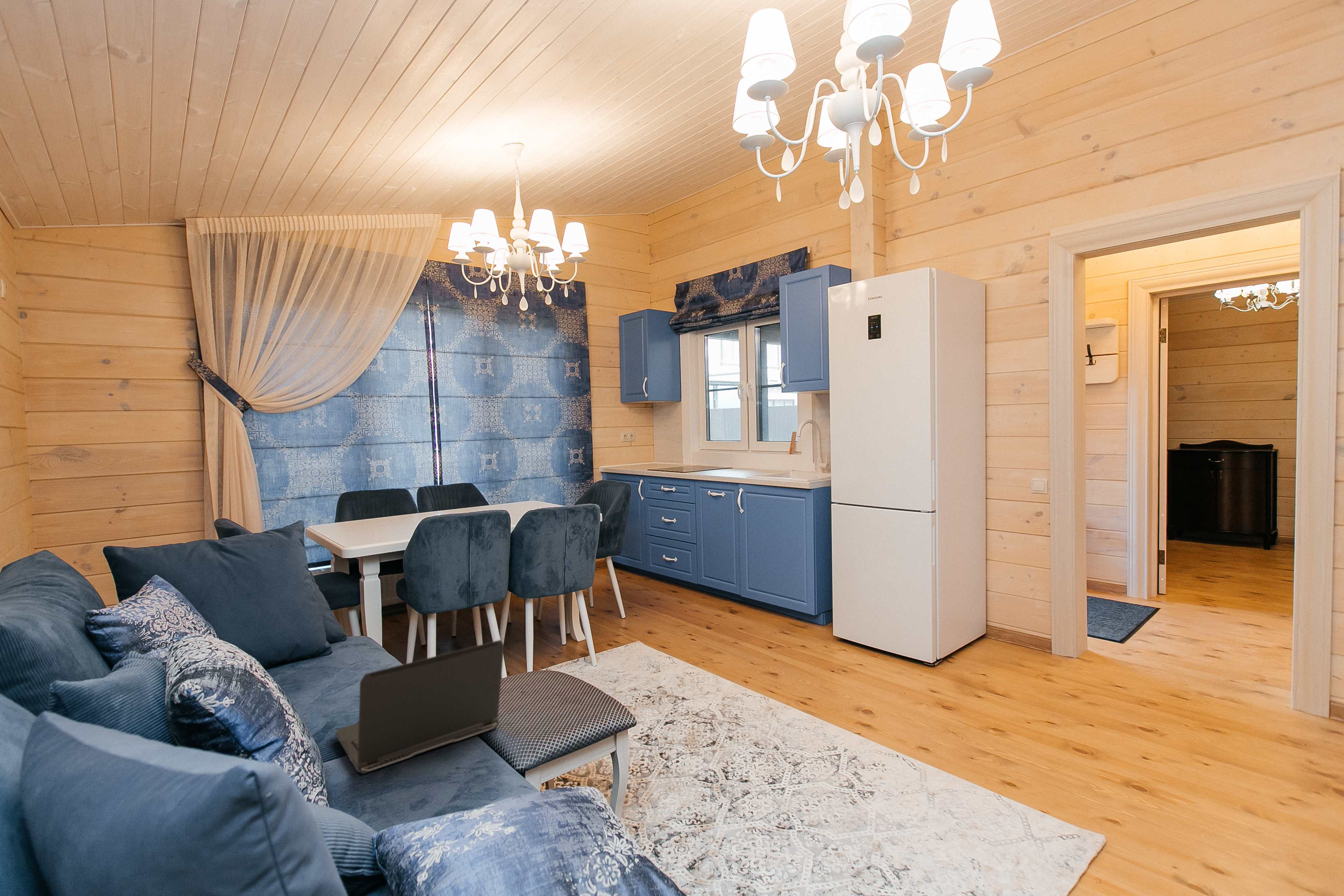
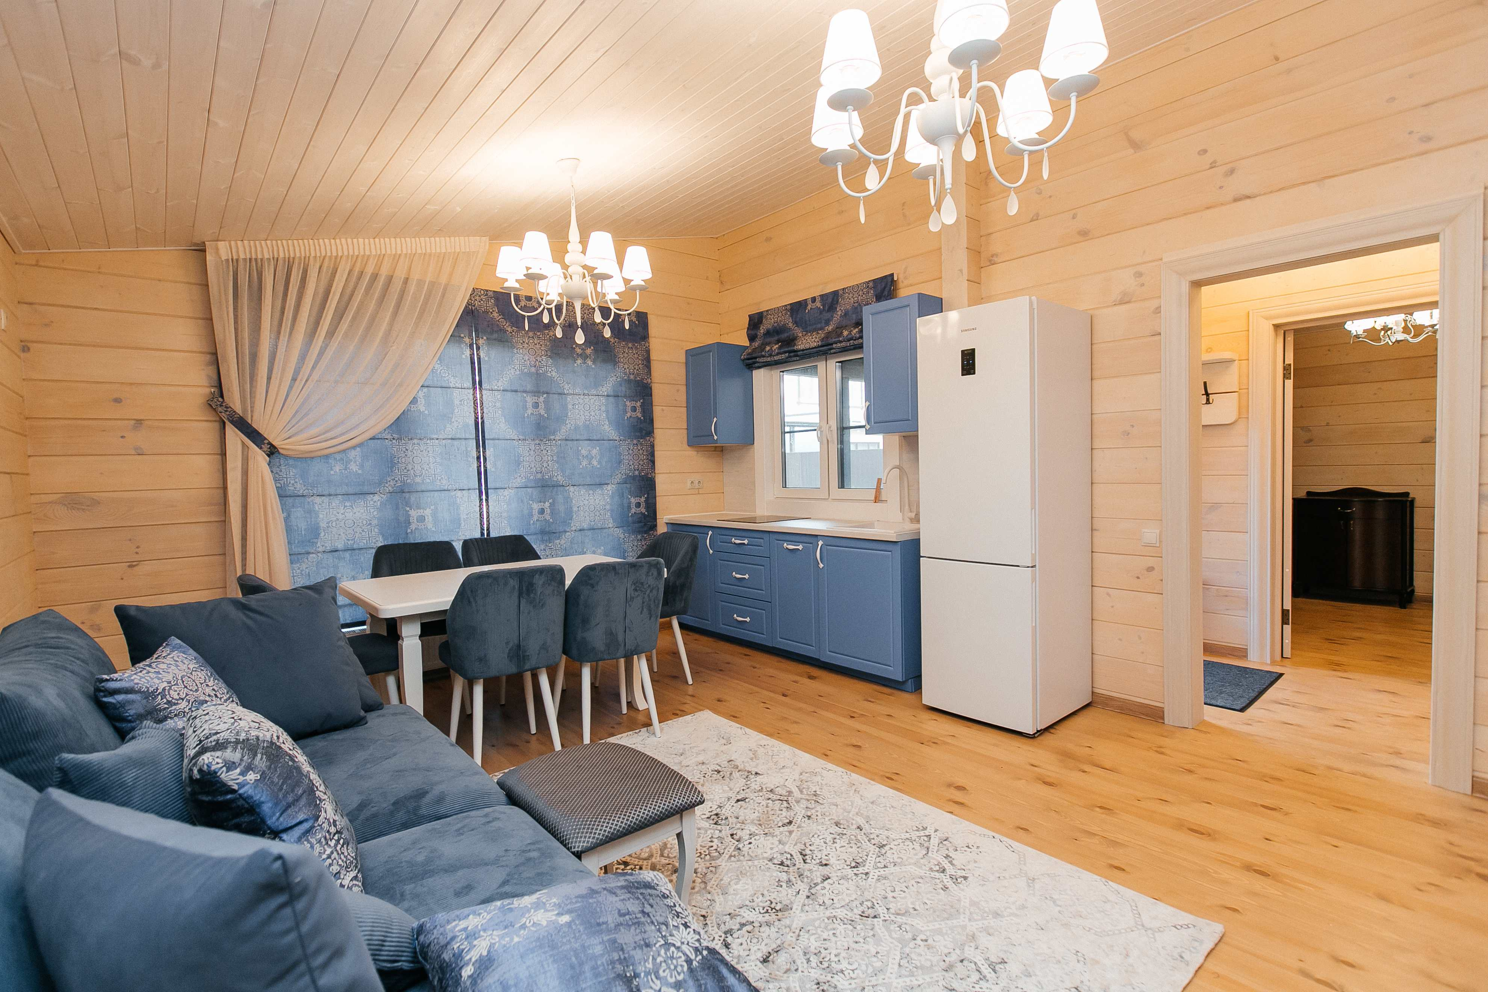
- laptop computer [335,639,504,774]
